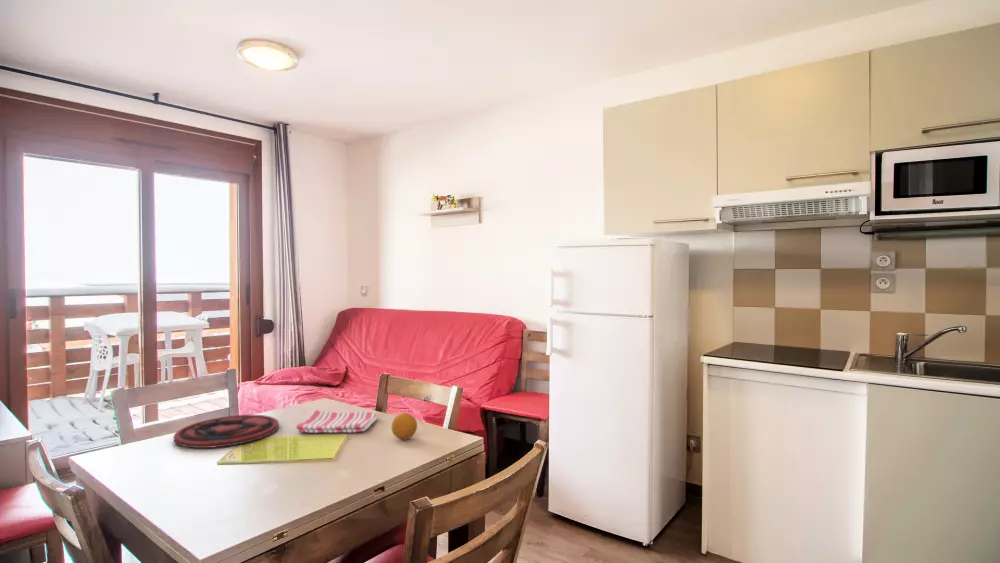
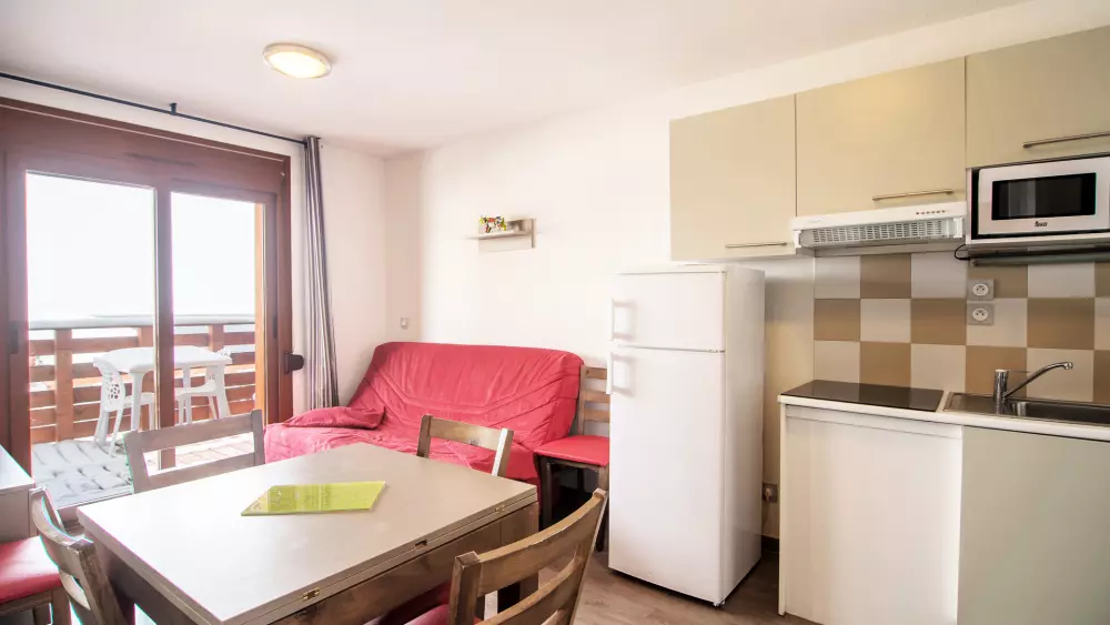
- plate [173,414,280,449]
- fruit [390,412,418,441]
- dish towel [295,409,380,434]
